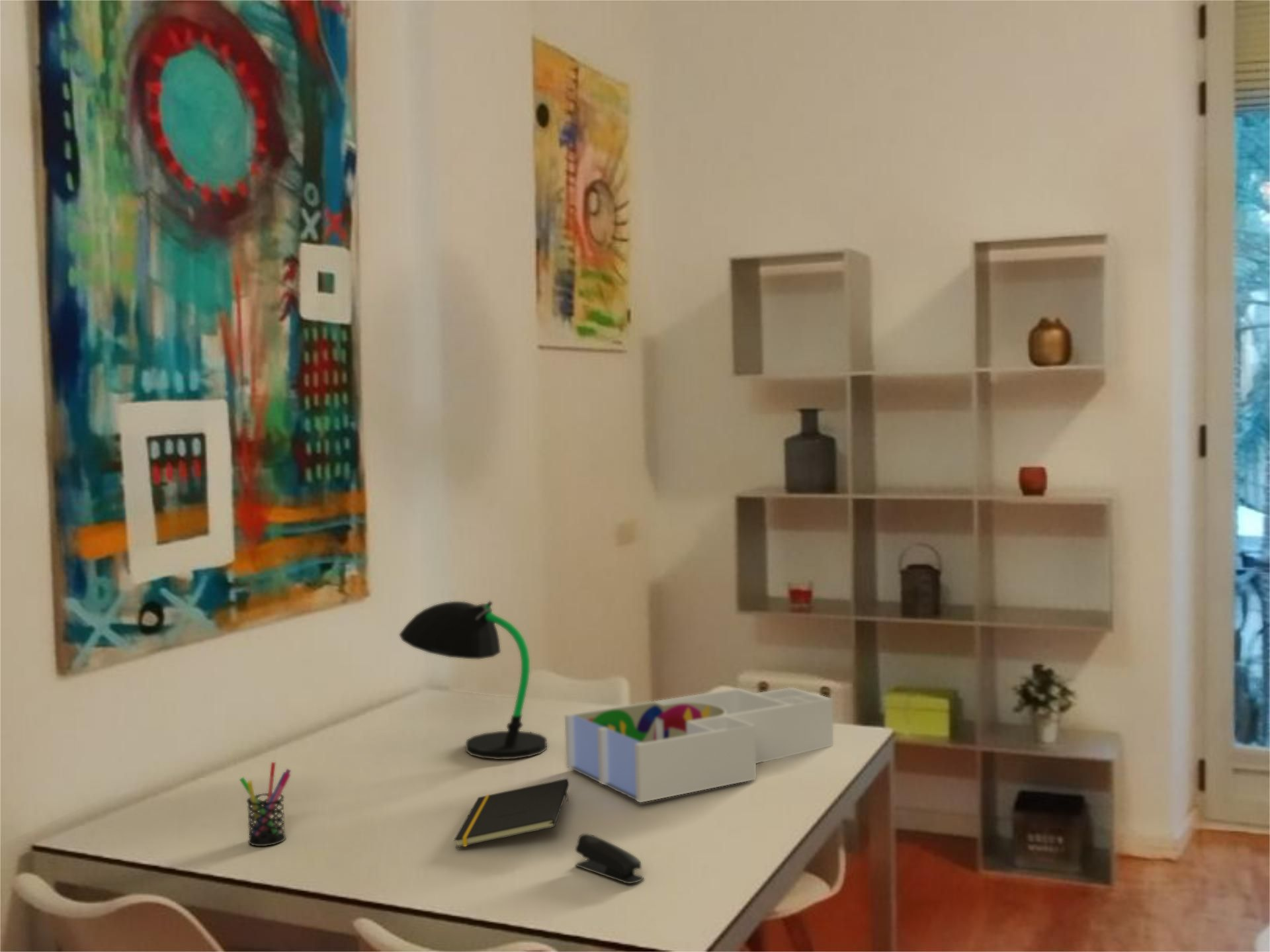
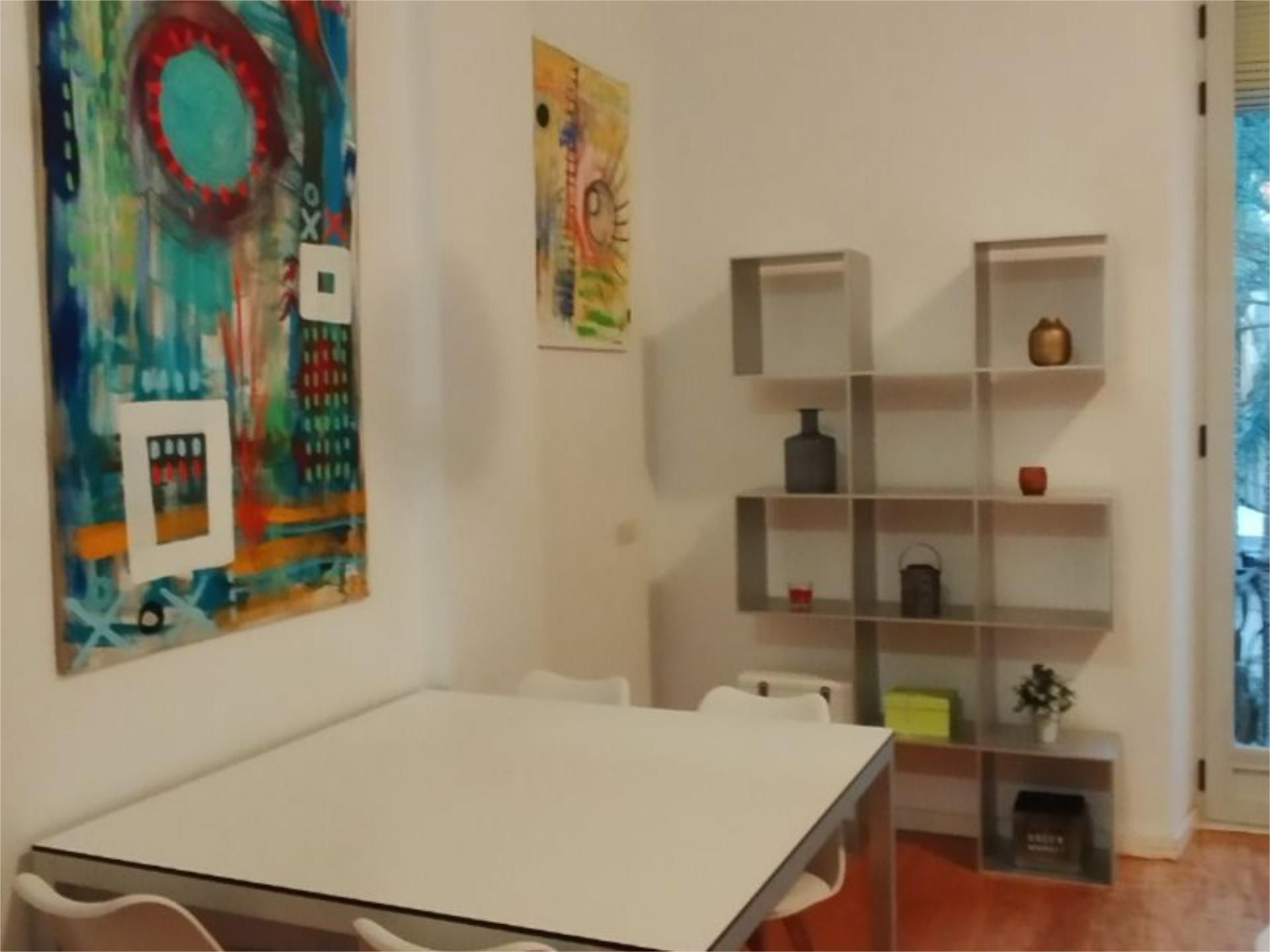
- desk lamp [398,601,548,760]
- notepad [453,778,570,849]
- desk organizer [564,687,834,803]
- stapler [574,833,644,885]
- pen holder [239,761,292,847]
